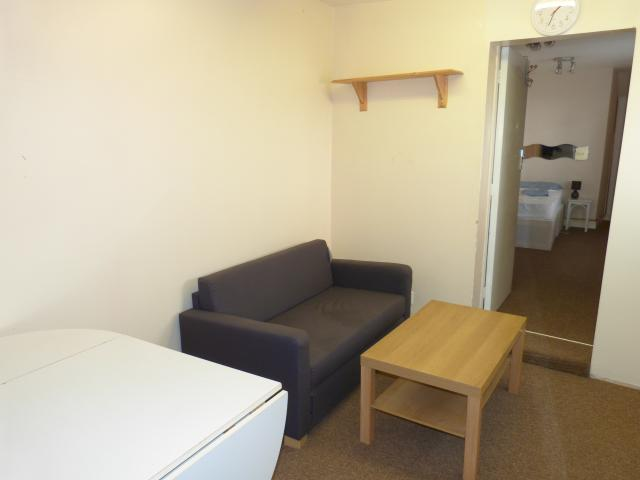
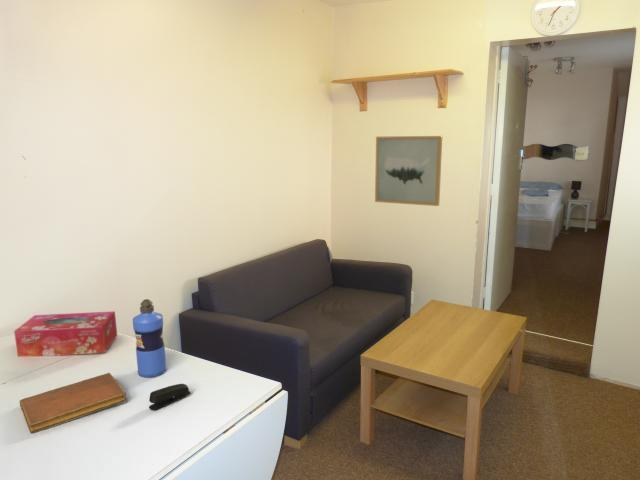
+ notebook [19,372,128,434]
+ water bottle [132,298,167,379]
+ wall art [374,135,443,207]
+ stapler [148,383,192,412]
+ tissue box [13,310,118,358]
